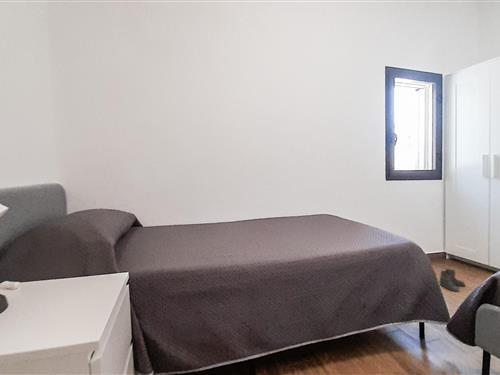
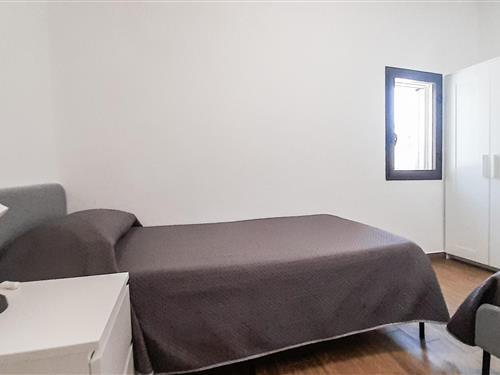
- boots [438,268,466,293]
